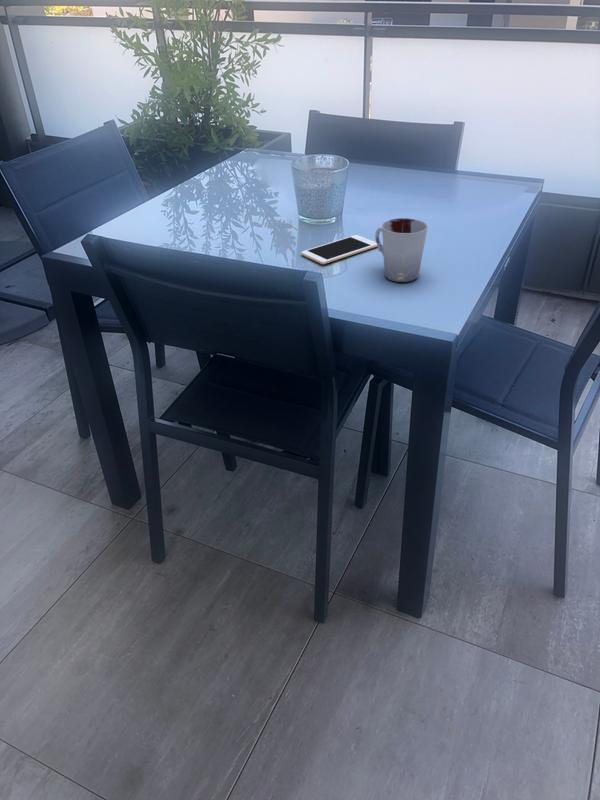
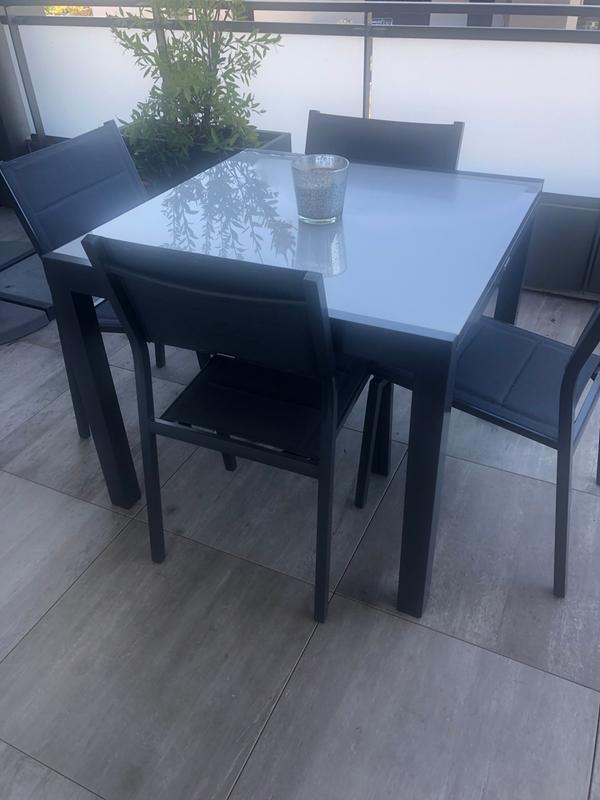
- cell phone [300,234,378,265]
- cup [374,217,429,283]
